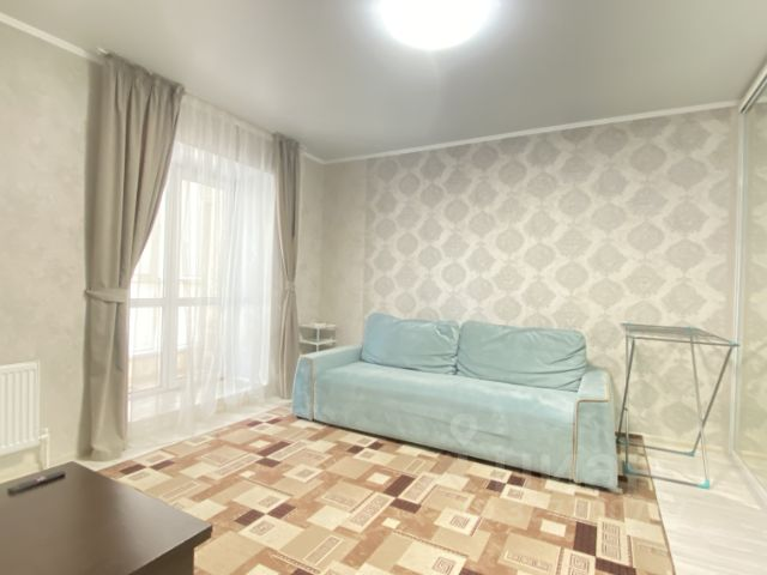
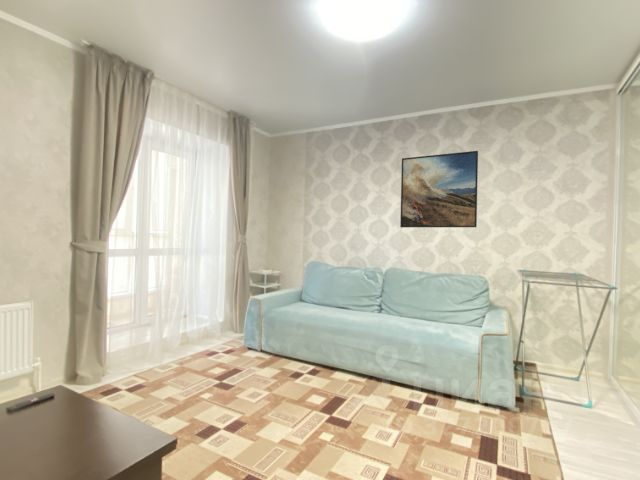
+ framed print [399,150,479,228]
